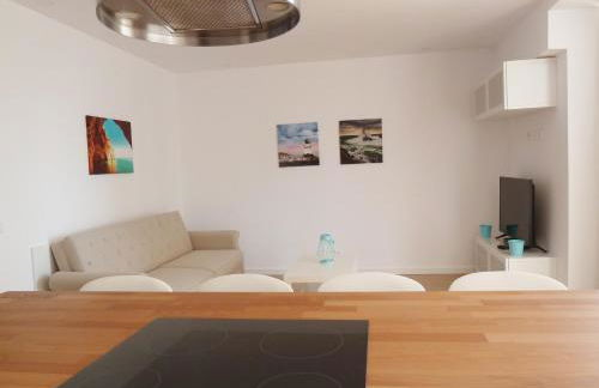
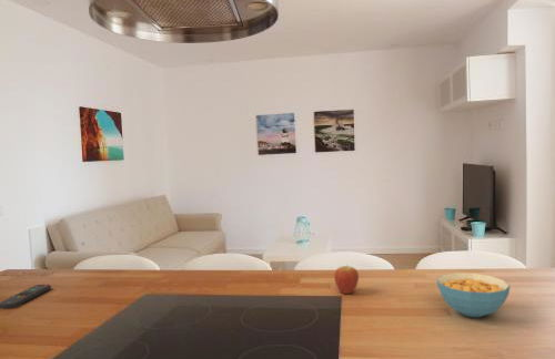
+ remote control [0,284,52,310]
+ cereal bowl [435,271,511,318]
+ fruit [333,264,360,295]
